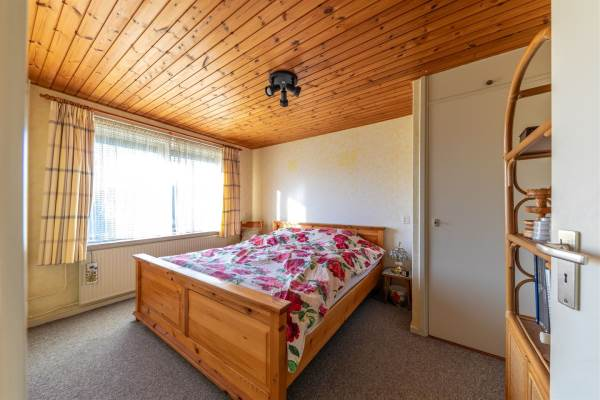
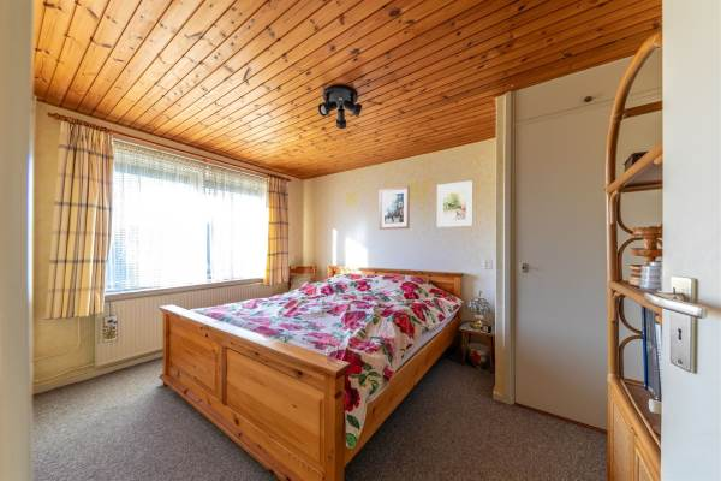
+ wall art [379,185,411,231]
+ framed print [436,179,475,228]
